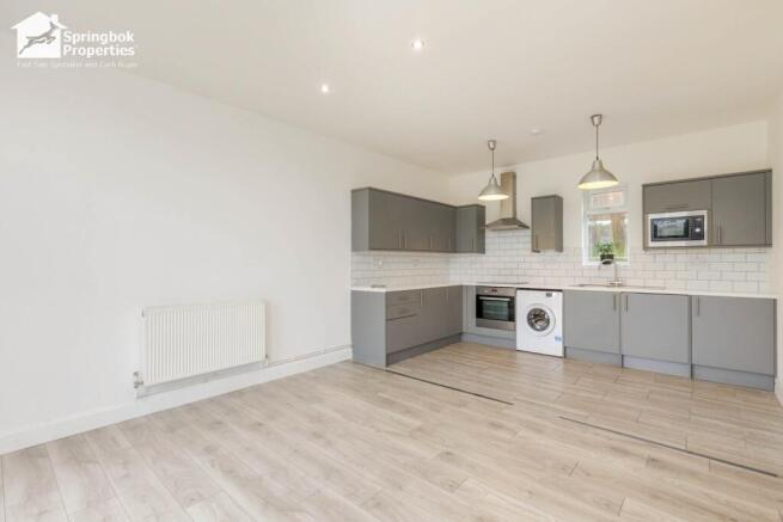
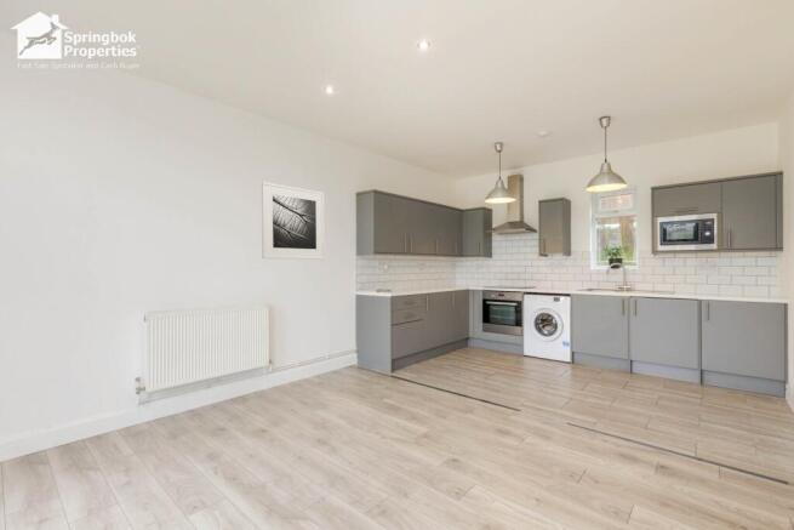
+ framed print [261,181,326,261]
